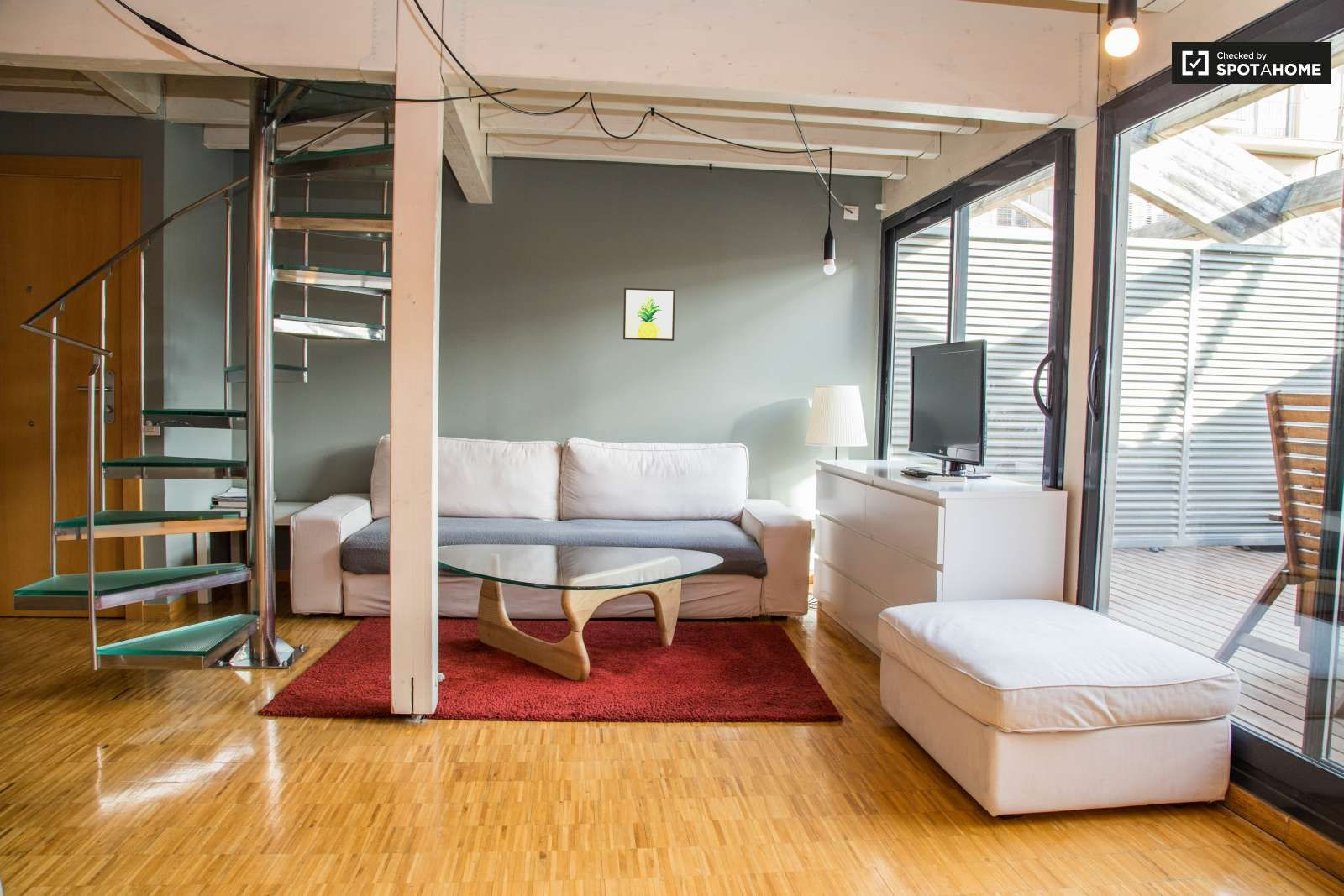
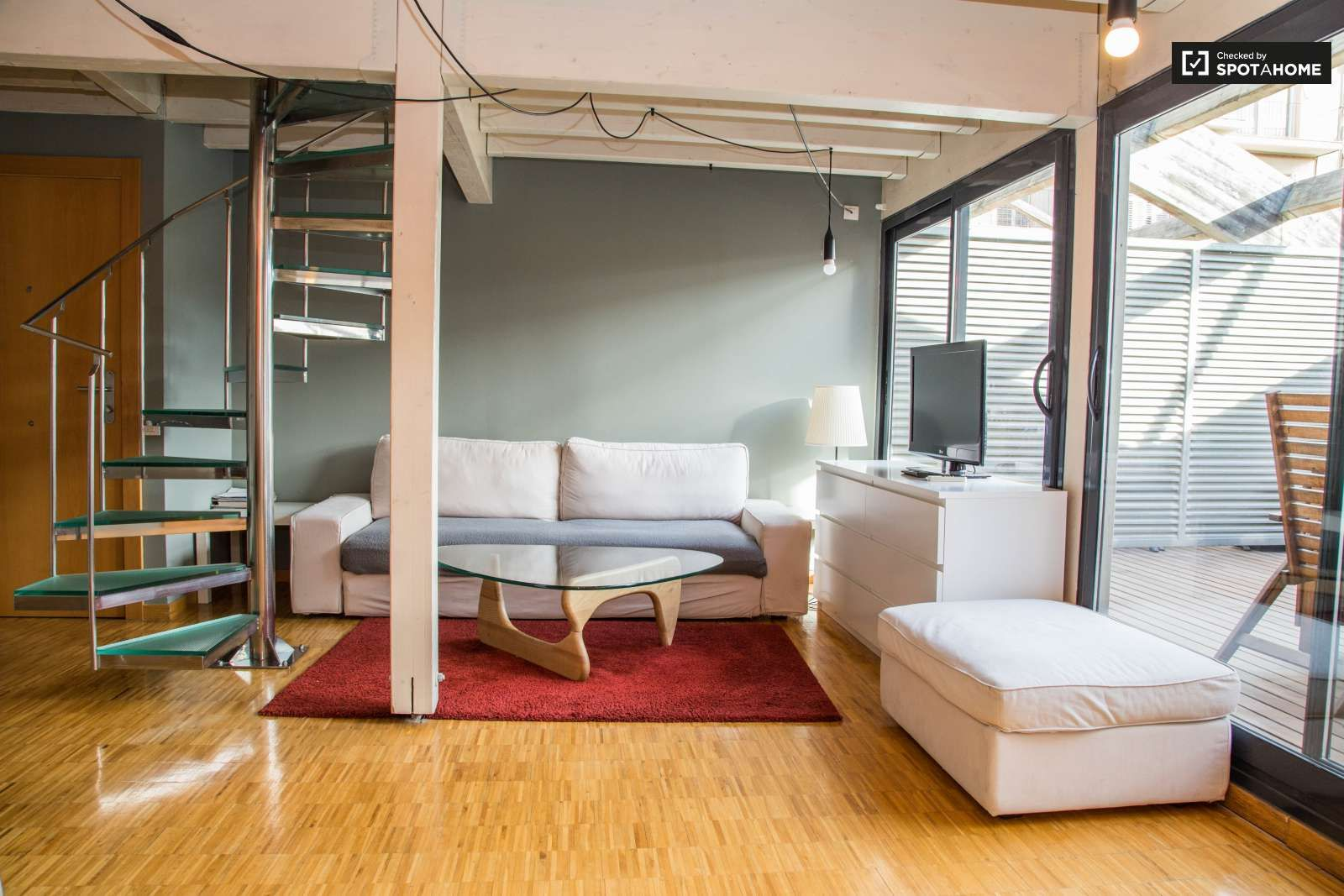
- wall art [622,287,676,342]
